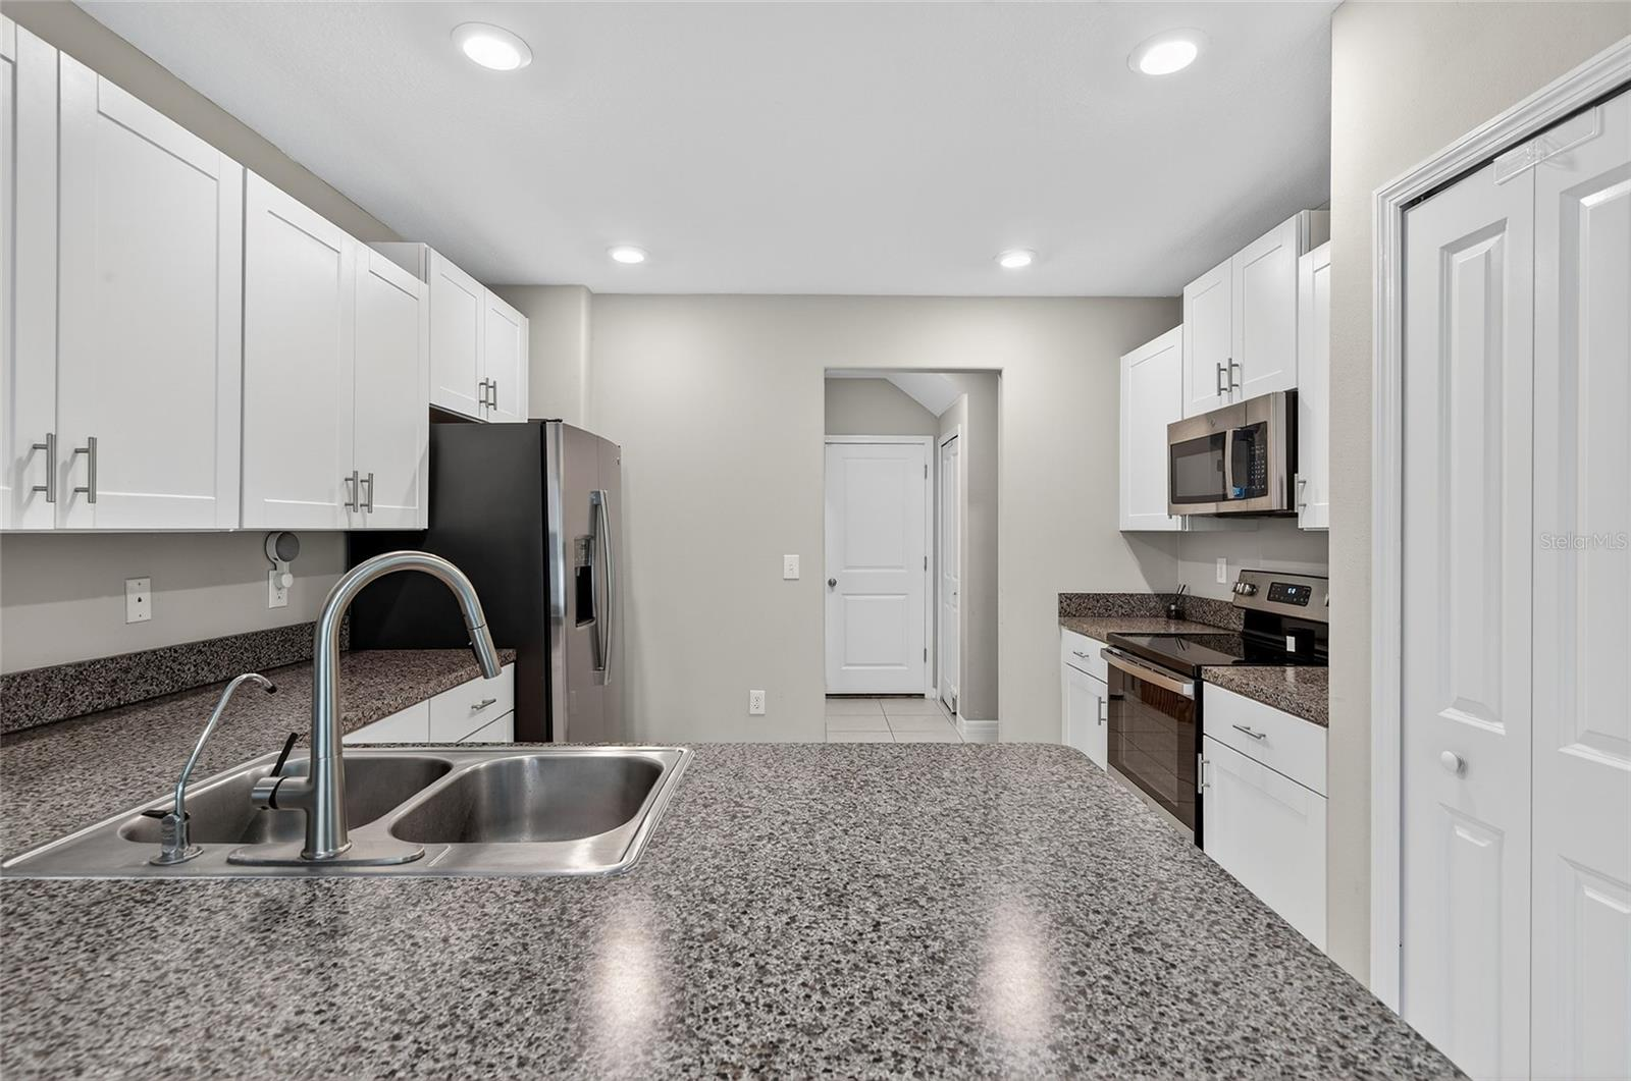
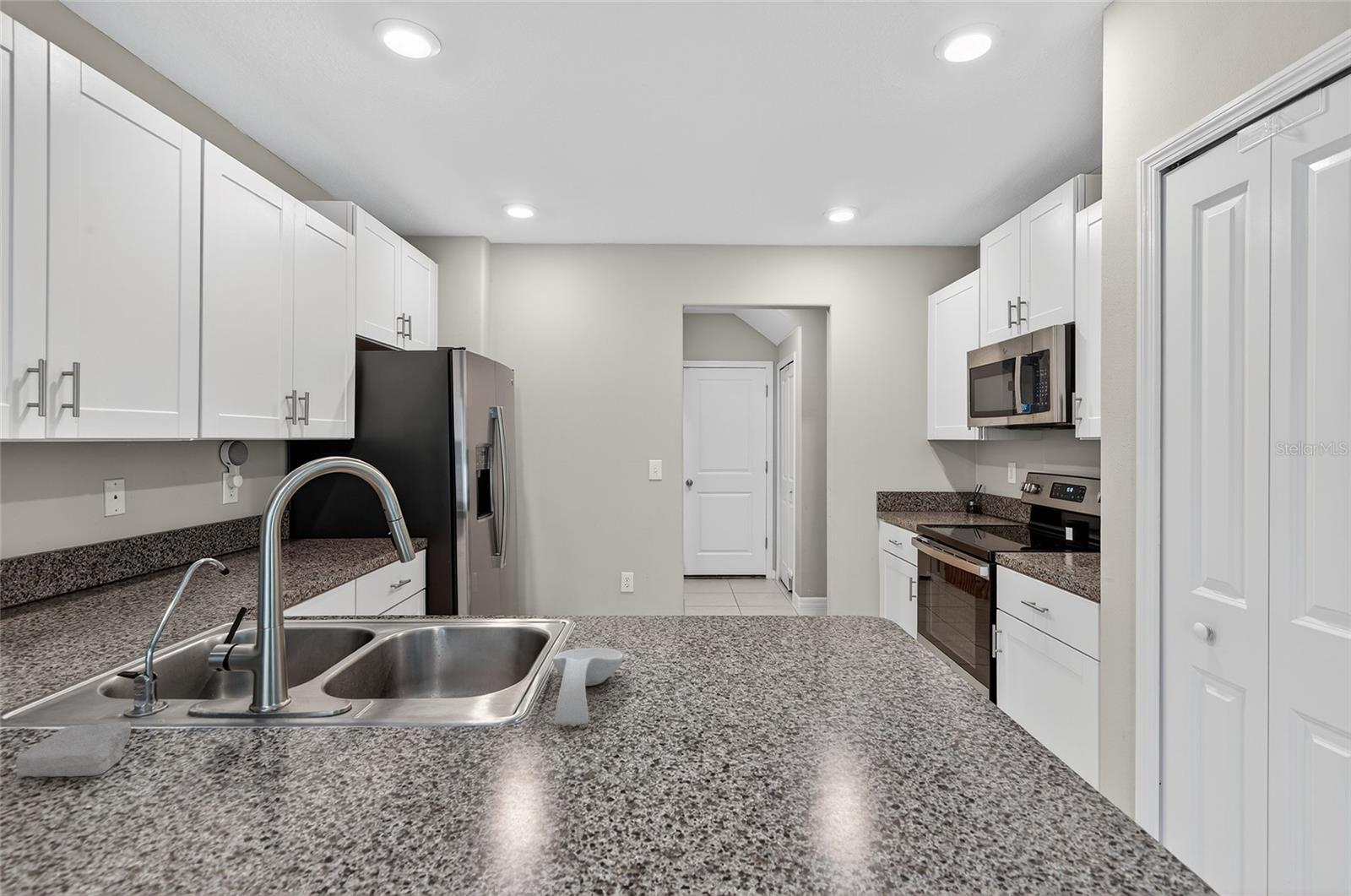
+ soap bar [15,720,132,778]
+ spoon rest [552,647,624,725]
